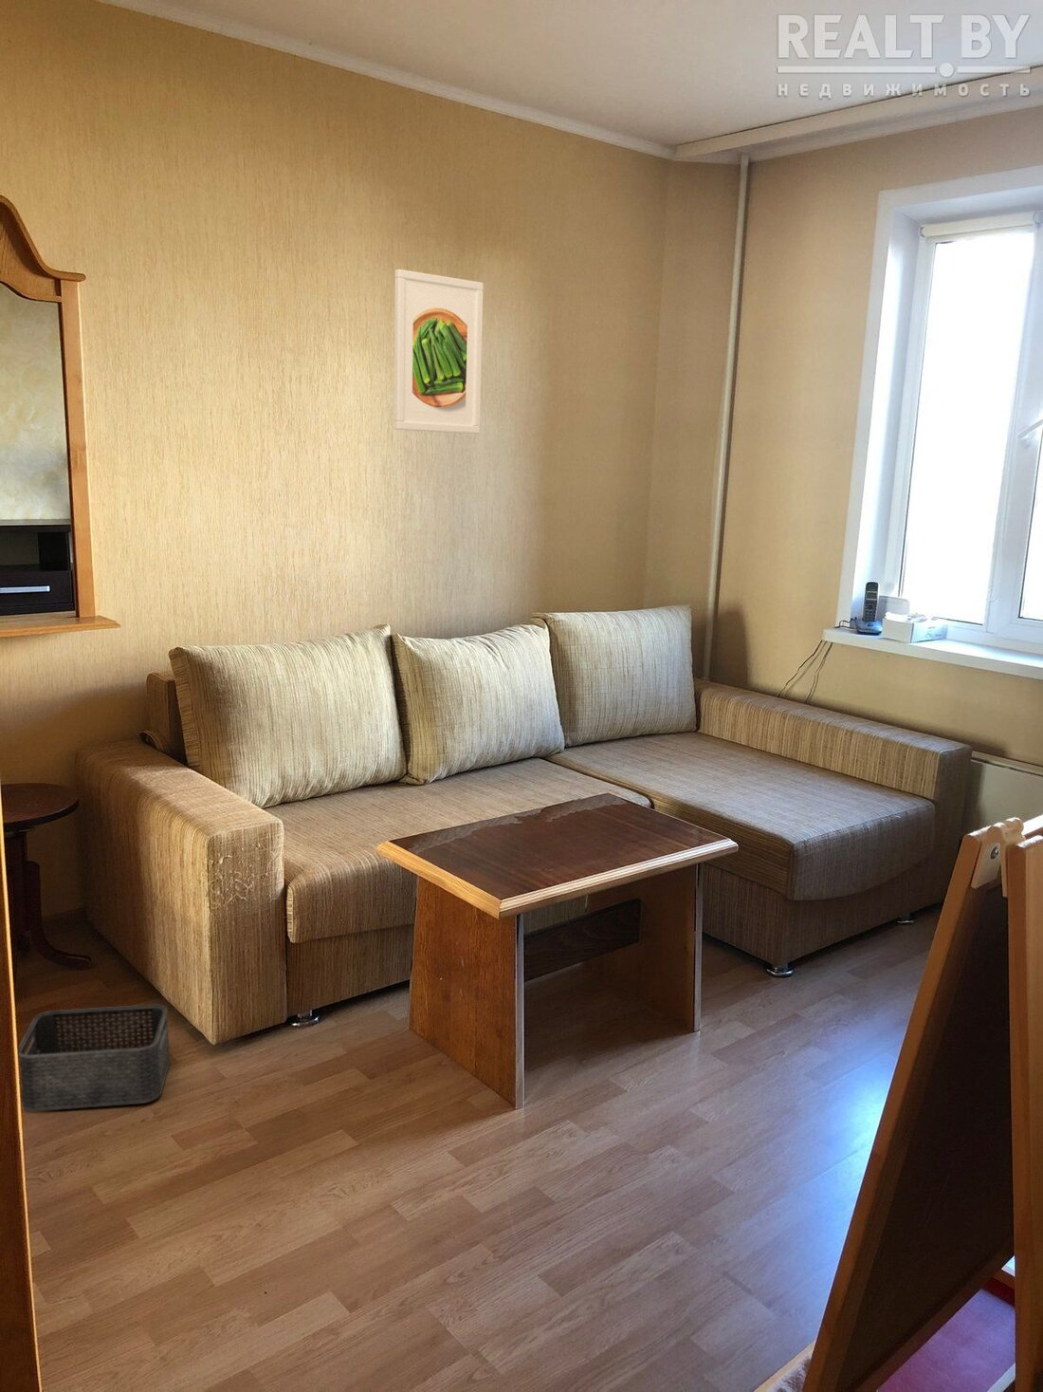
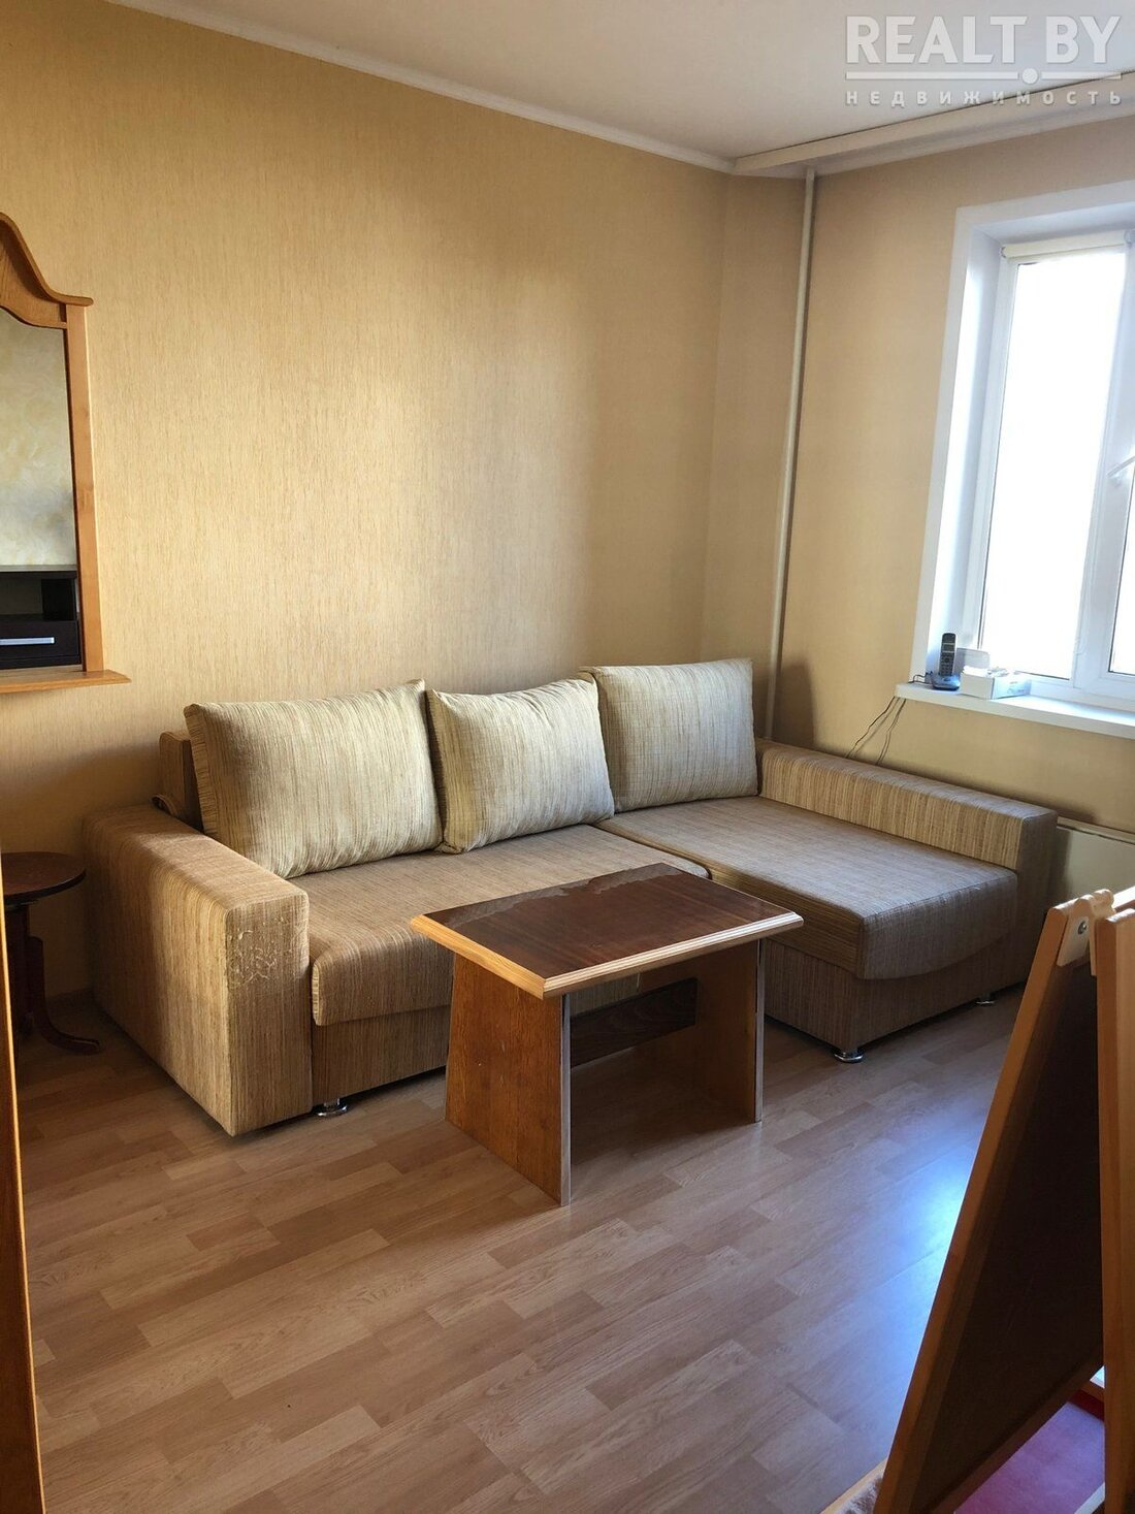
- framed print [392,269,484,434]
- storage bin [18,1004,171,1113]
